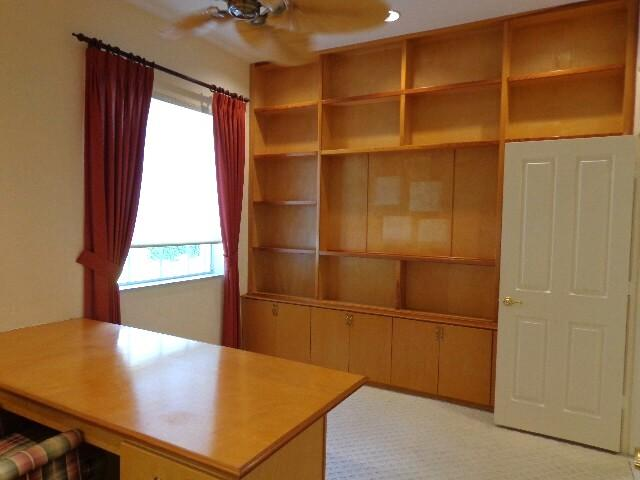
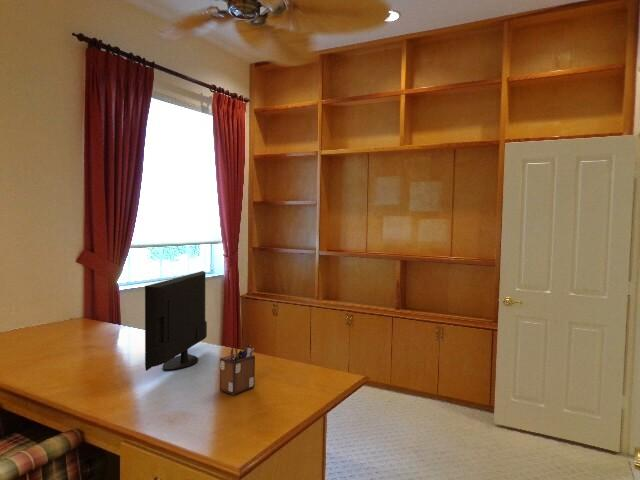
+ computer monitor [144,270,208,372]
+ desk organizer [219,342,256,396]
